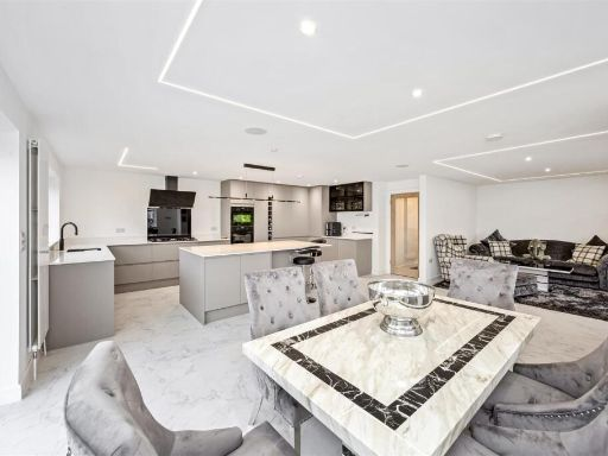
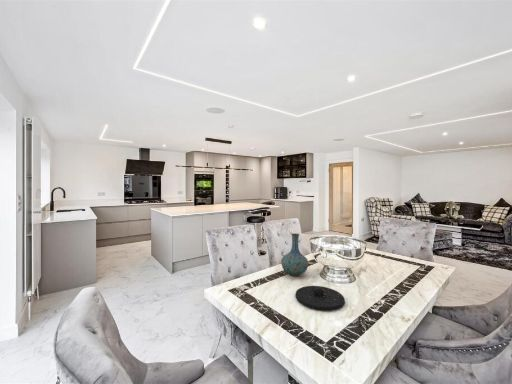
+ plate [294,285,346,312]
+ vase [280,232,309,277]
